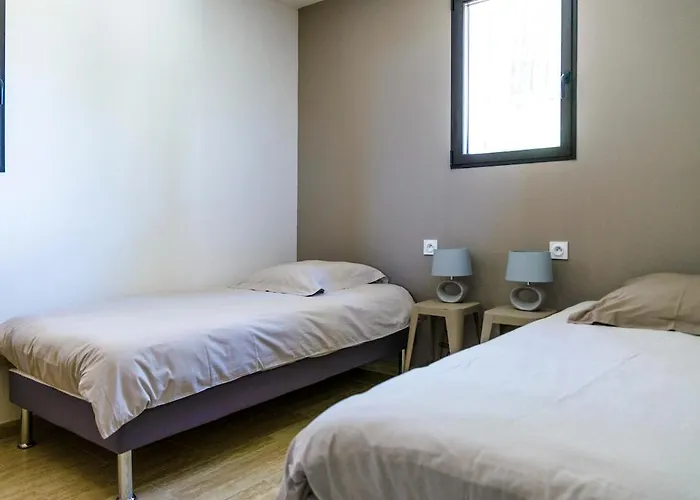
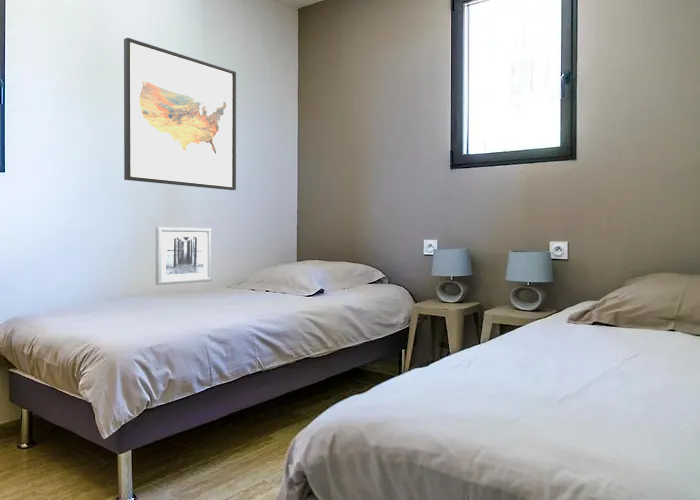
+ wall art [123,37,237,191]
+ wall art [155,226,213,286]
